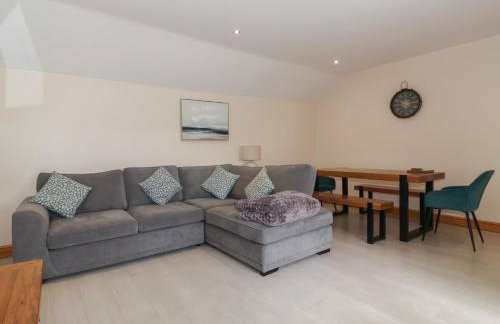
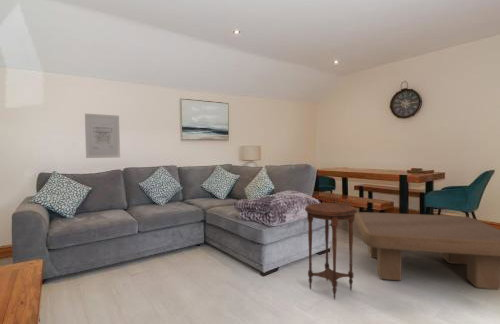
+ coffee table [354,211,500,291]
+ side table [304,202,358,301]
+ wall art [84,113,121,159]
